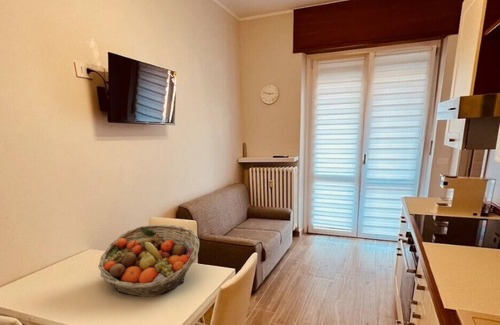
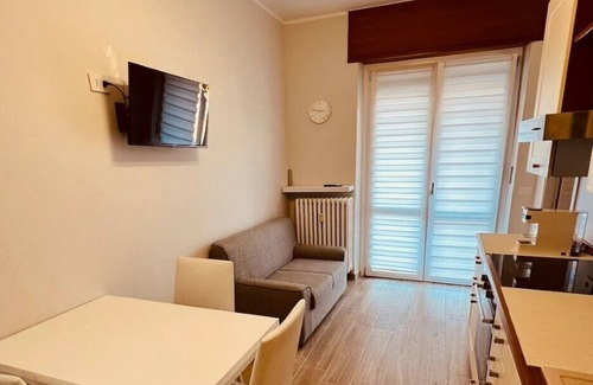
- fruit basket [97,224,200,298]
